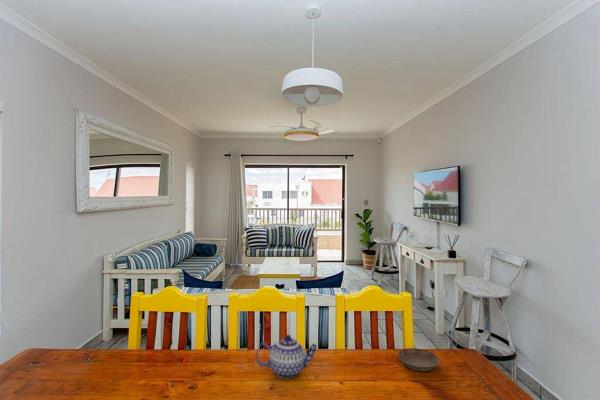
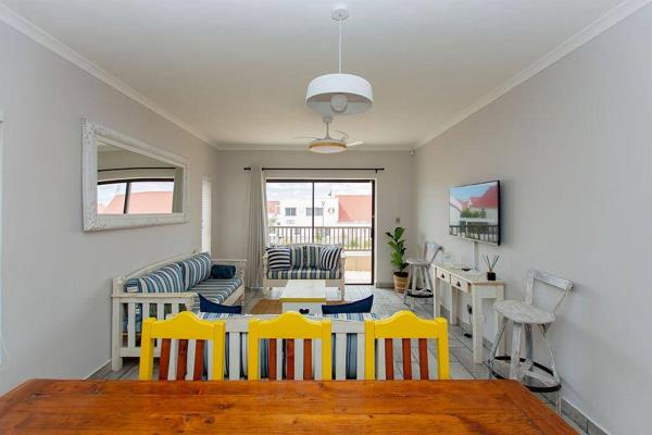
- teapot [255,334,318,379]
- saucer [397,347,441,372]
